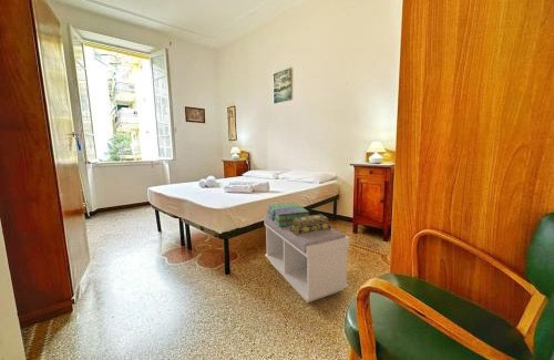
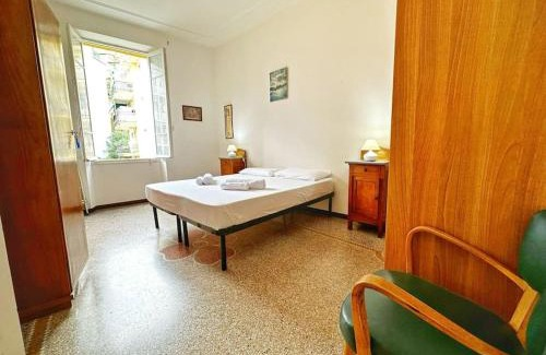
- bench [263,215,350,304]
- decorative box [289,214,332,235]
- stack of books [266,202,310,227]
